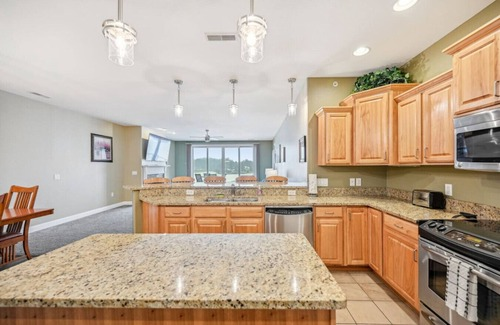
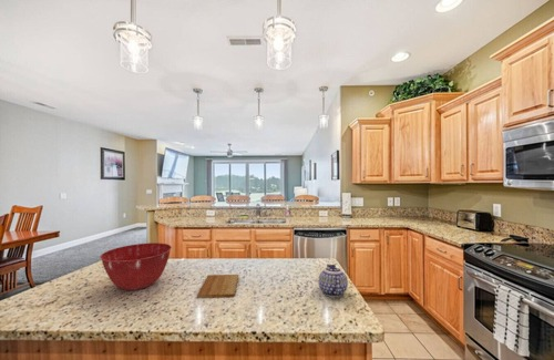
+ cutting board [196,274,239,299]
+ teapot [318,264,349,298]
+ mixing bowl [99,241,173,291]
